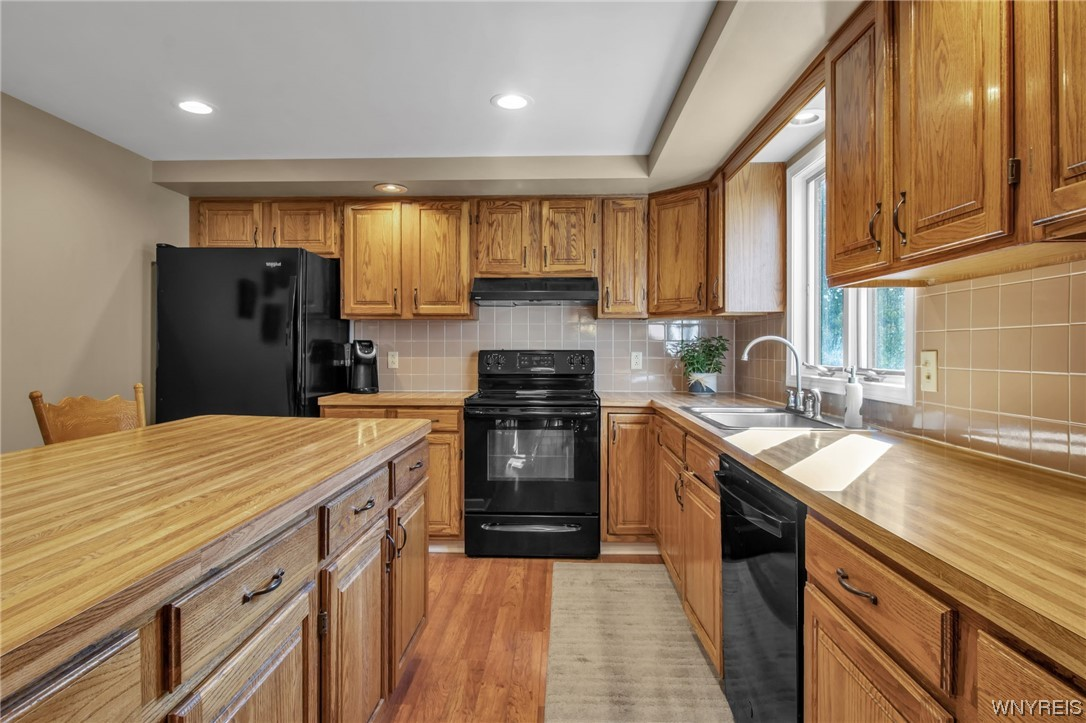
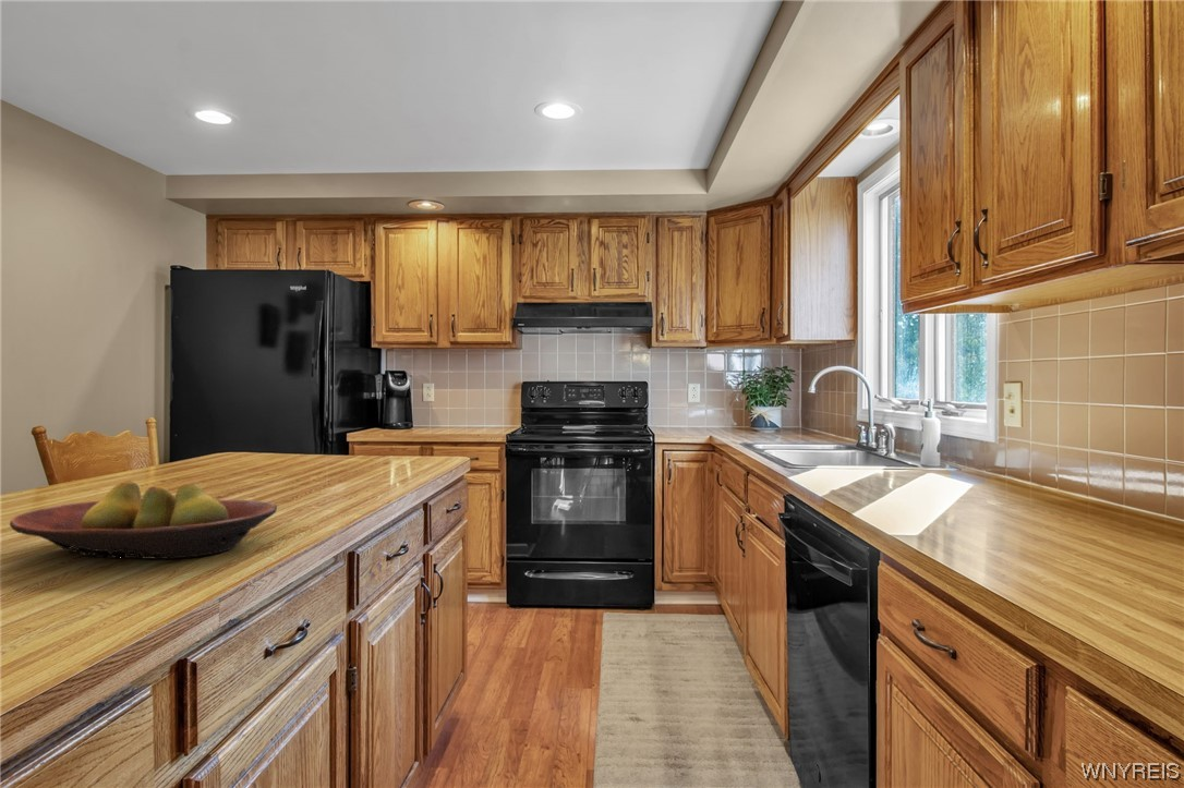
+ fruit bowl [9,480,278,560]
